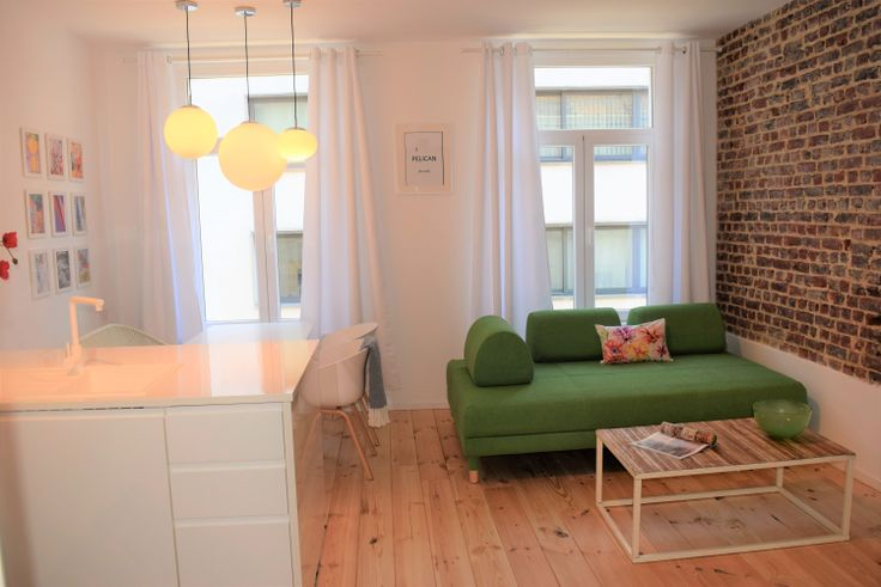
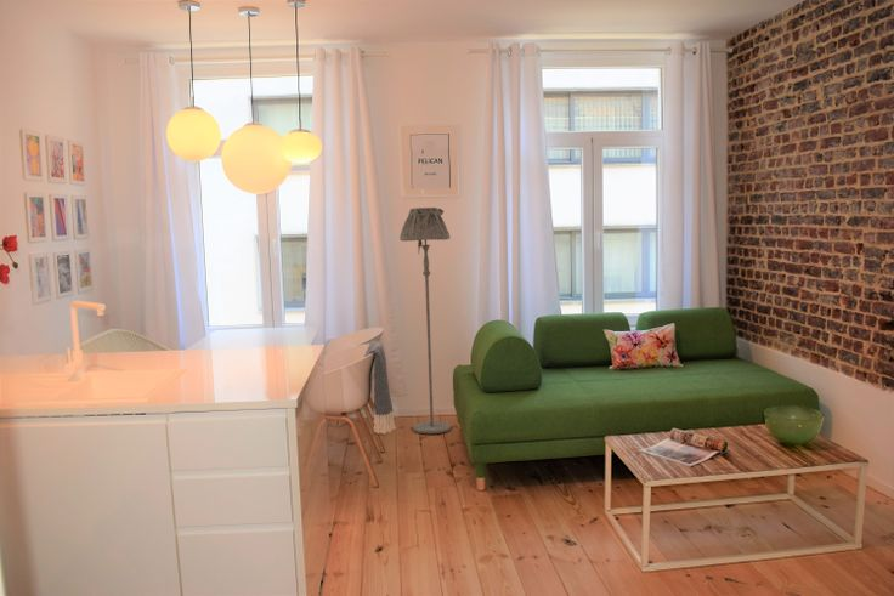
+ floor lamp [398,206,452,435]
